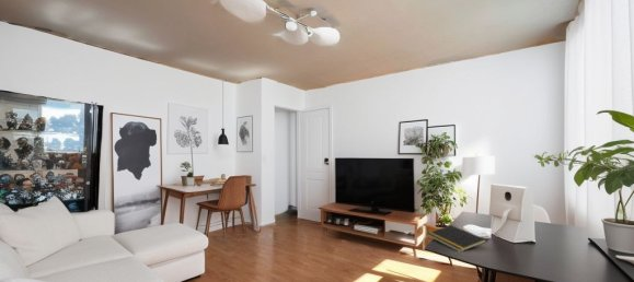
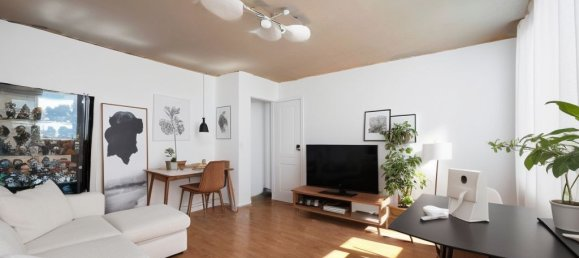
- notepad [426,224,488,252]
